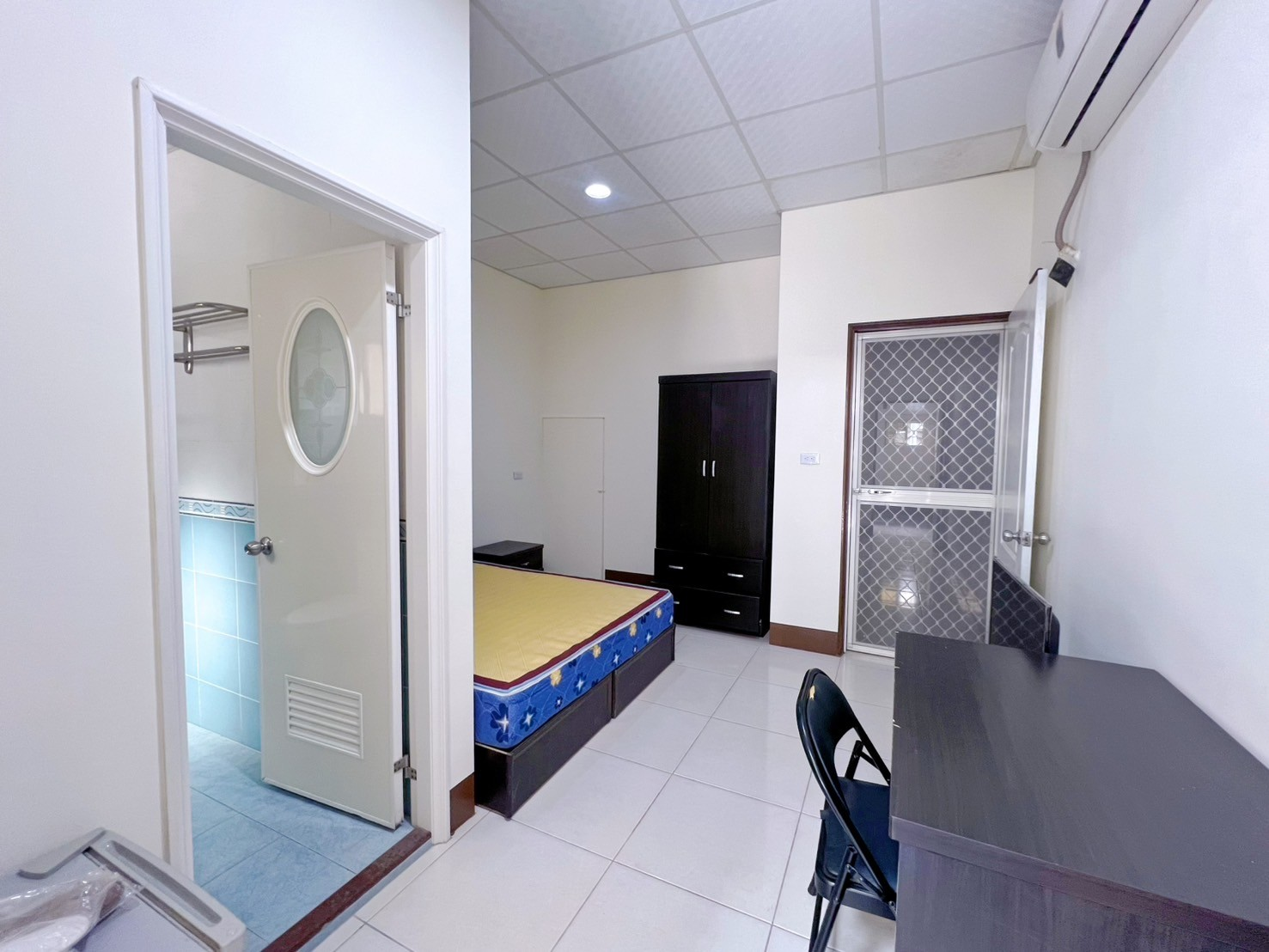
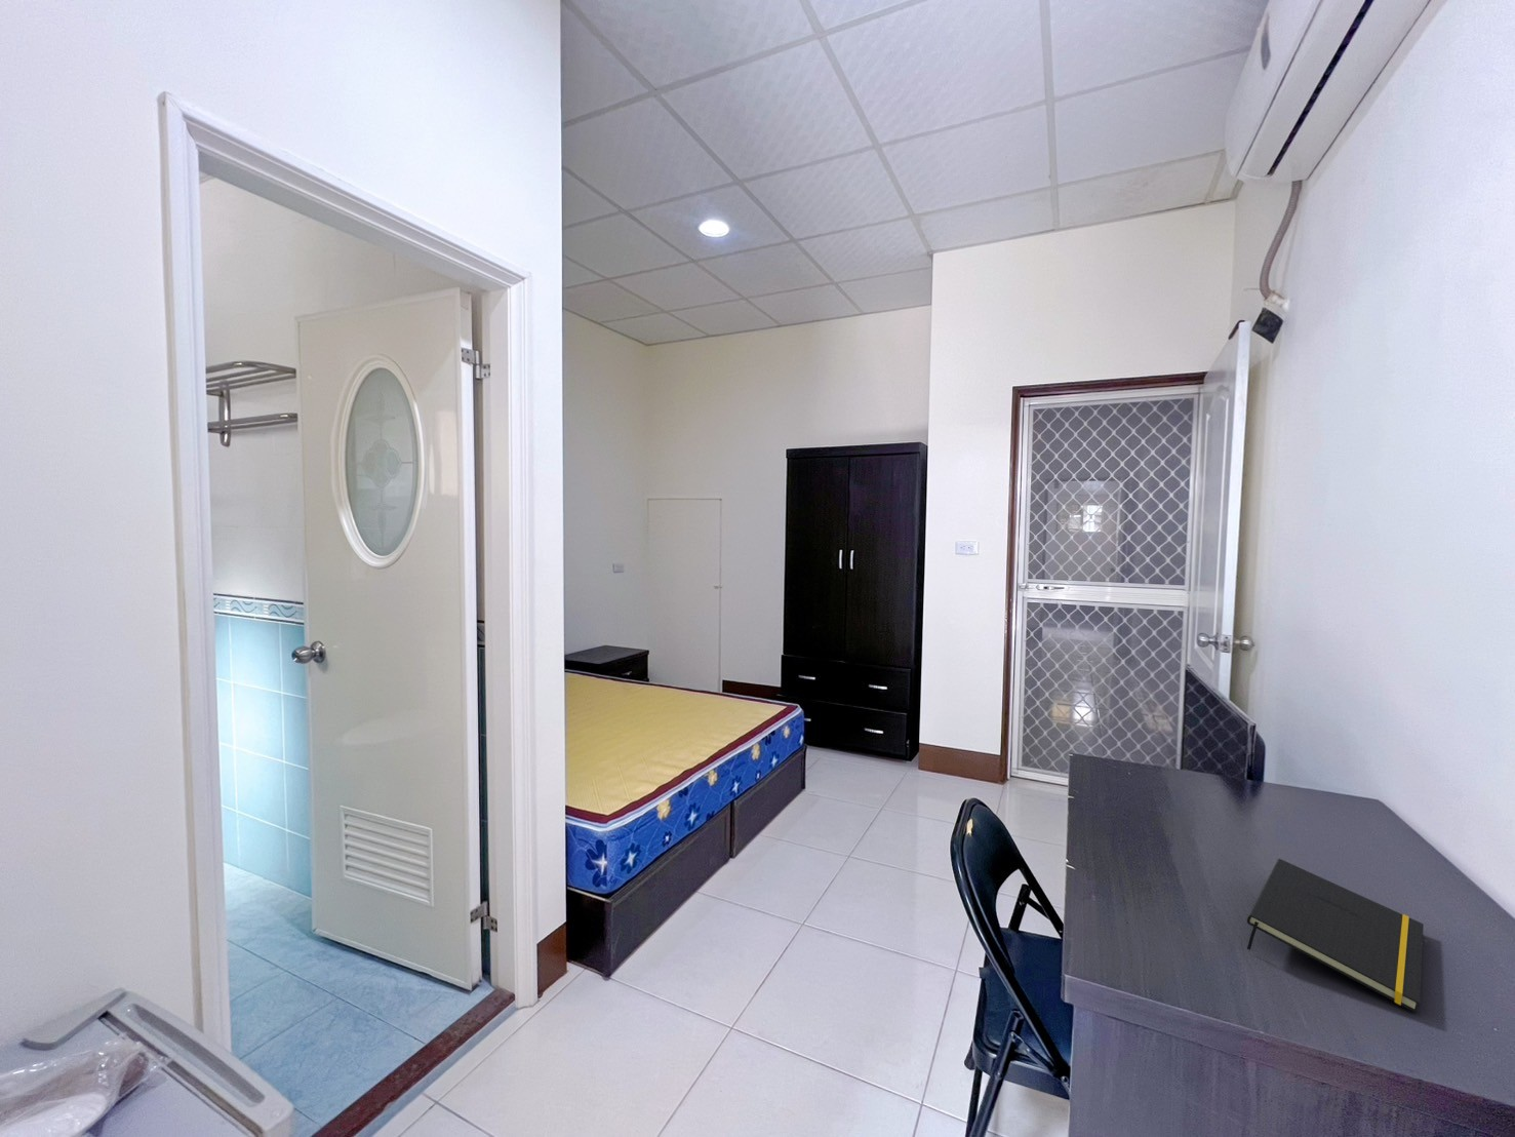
+ notepad [1246,858,1424,1014]
